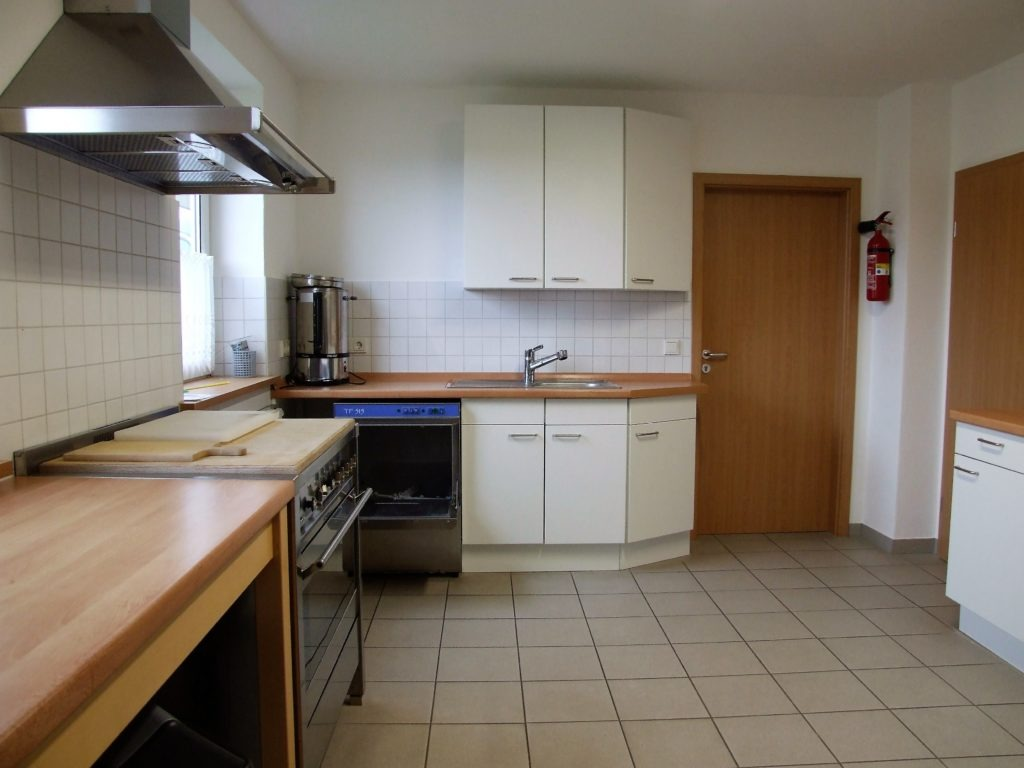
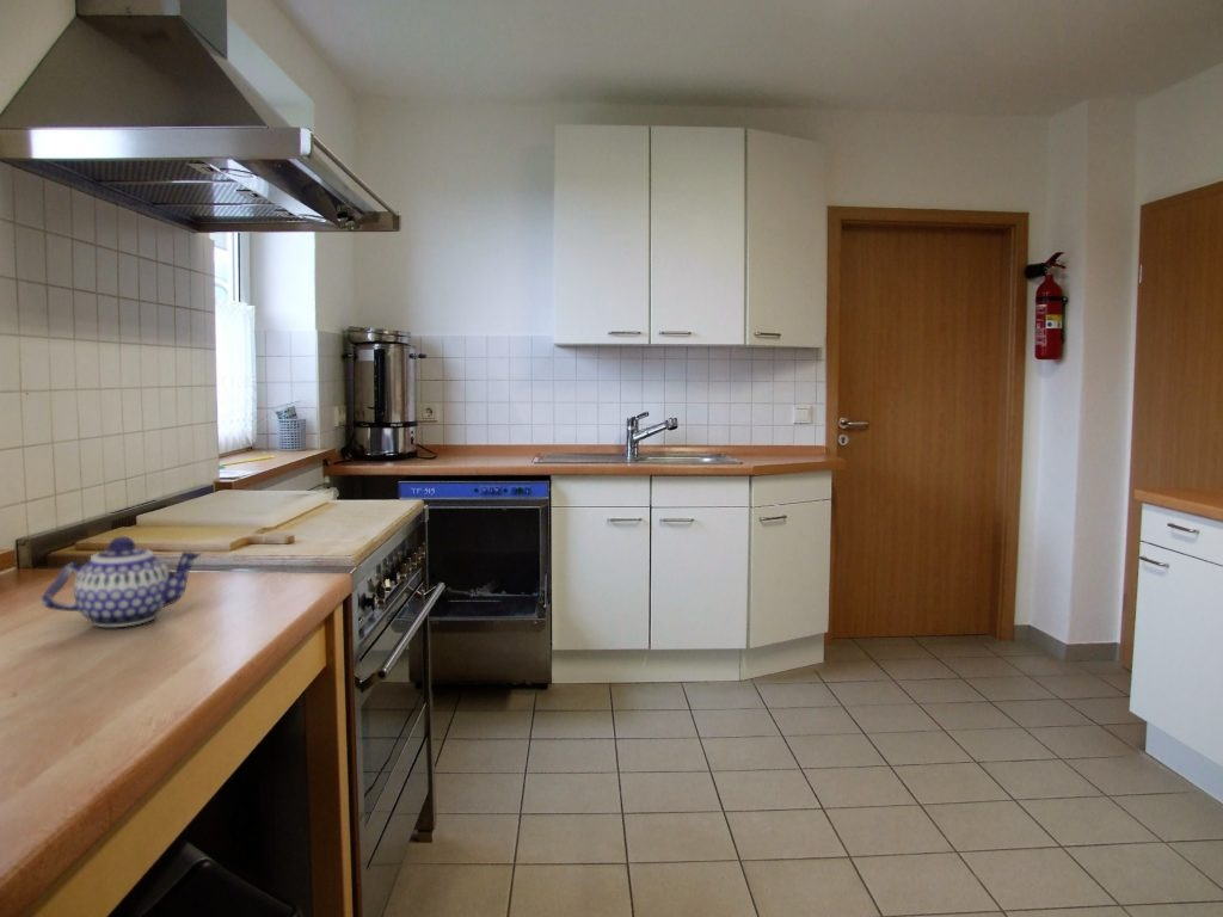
+ teapot [41,535,204,628]
